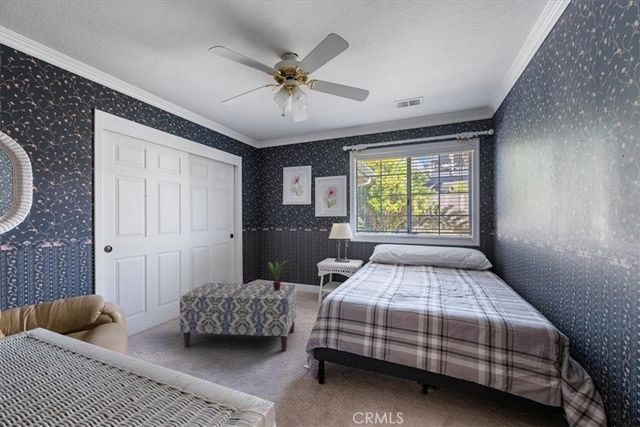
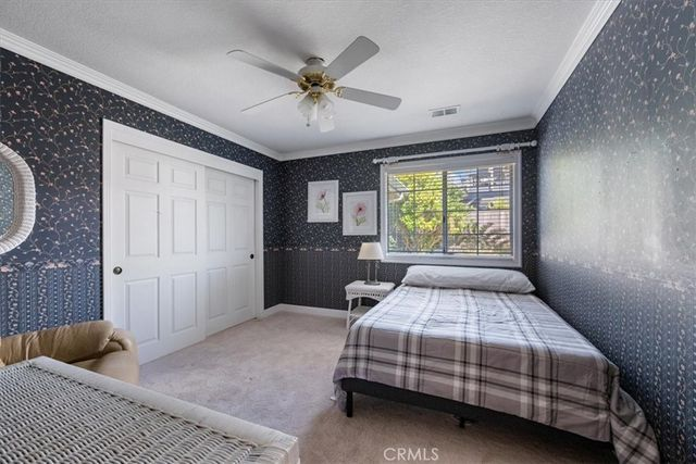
- potted plant [265,260,289,290]
- bench [179,282,298,353]
